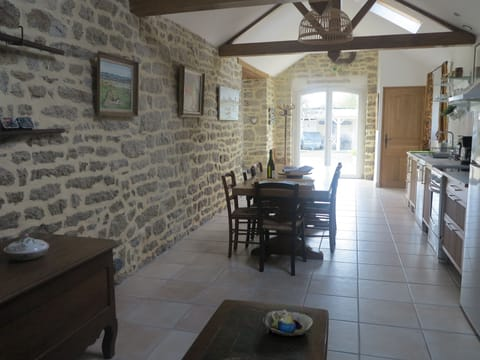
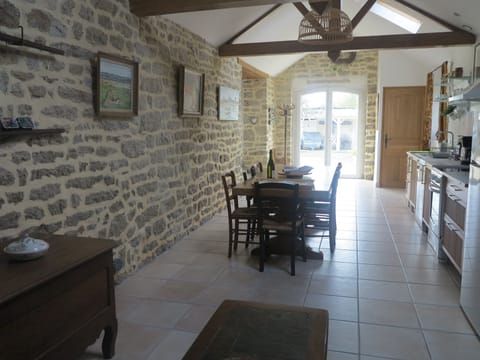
- decorative bowl [262,309,315,337]
